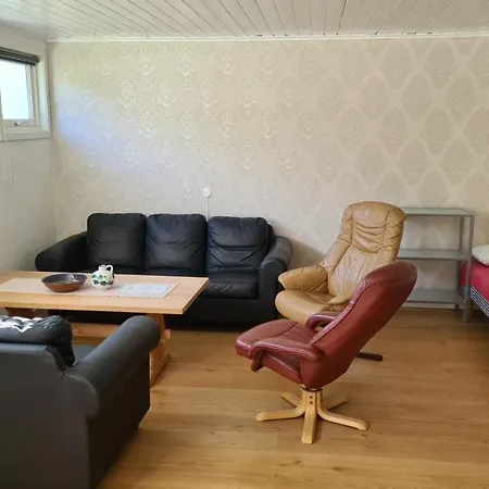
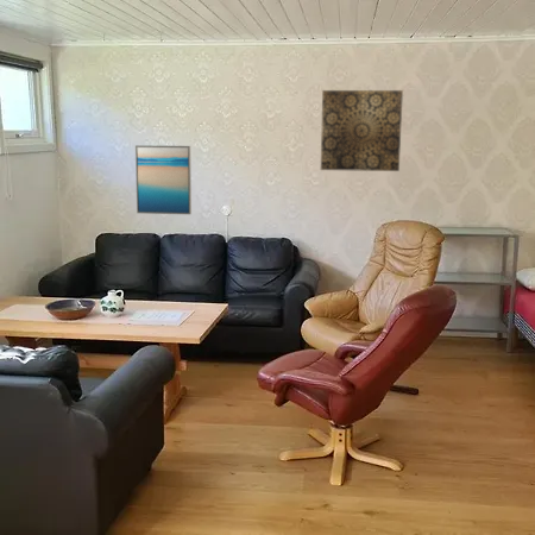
+ wall art [134,144,193,215]
+ wall art [320,89,404,172]
